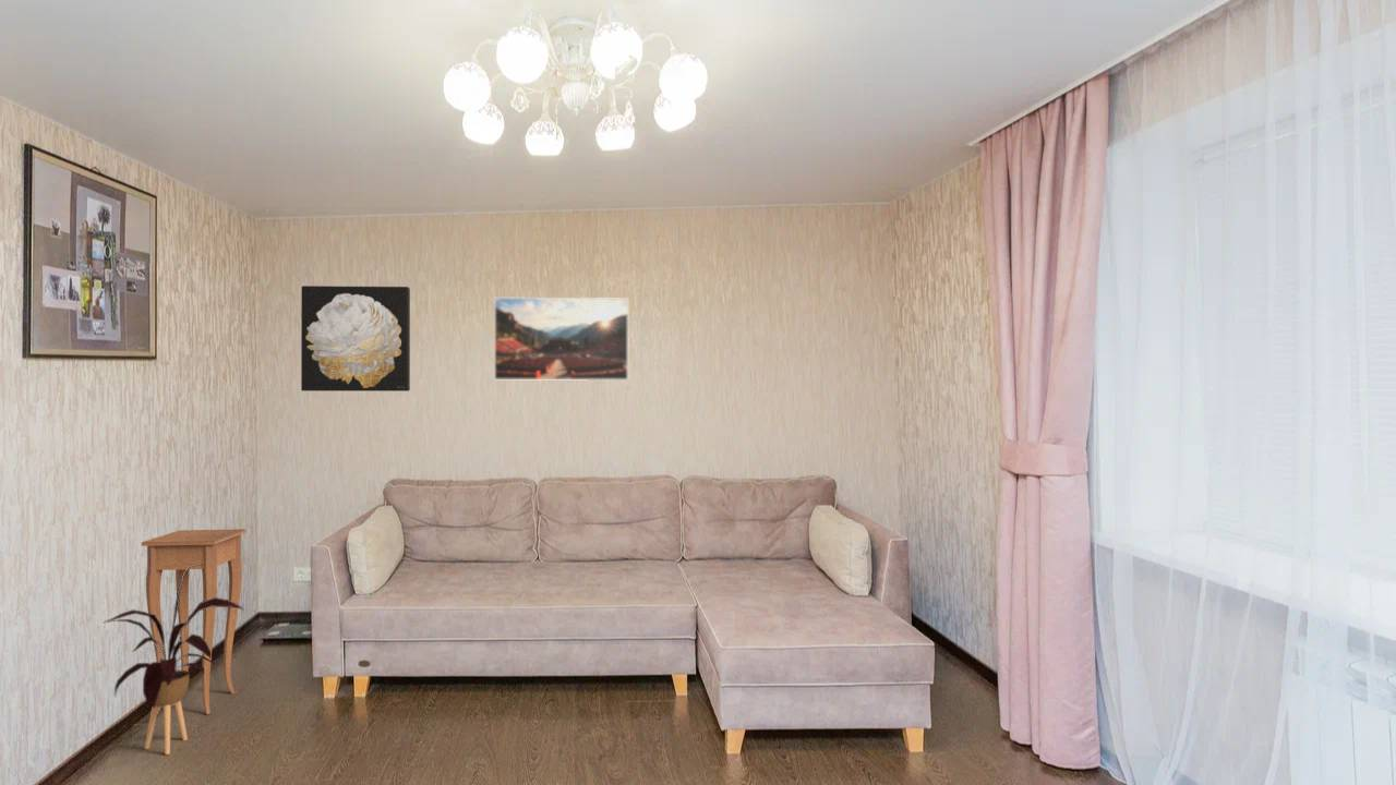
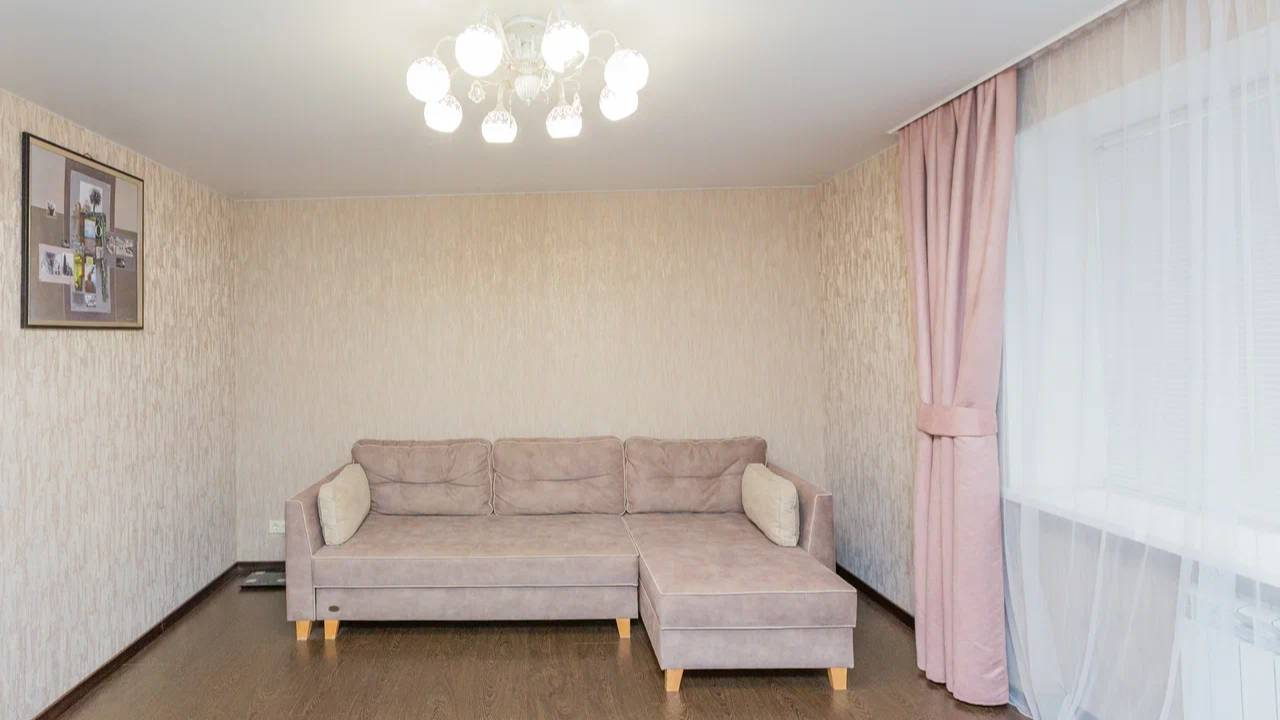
- house plant [104,564,244,756]
- side table [141,528,248,715]
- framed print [493,297,629,382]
- wall art [300,285,411,392]
